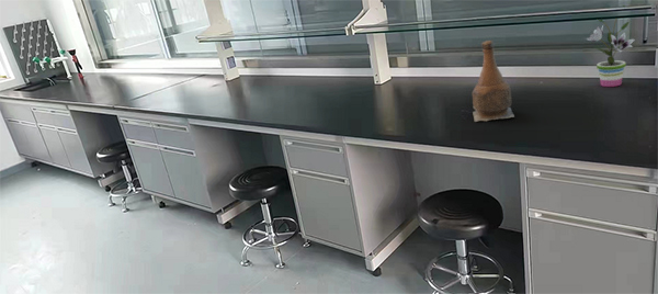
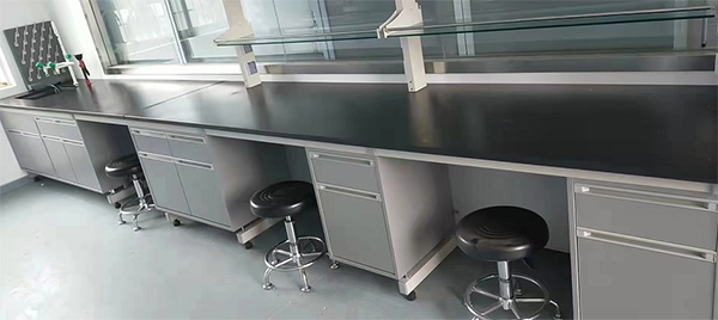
- bottle [472,39,515,123]
- potted plant [582,4,636,88]
